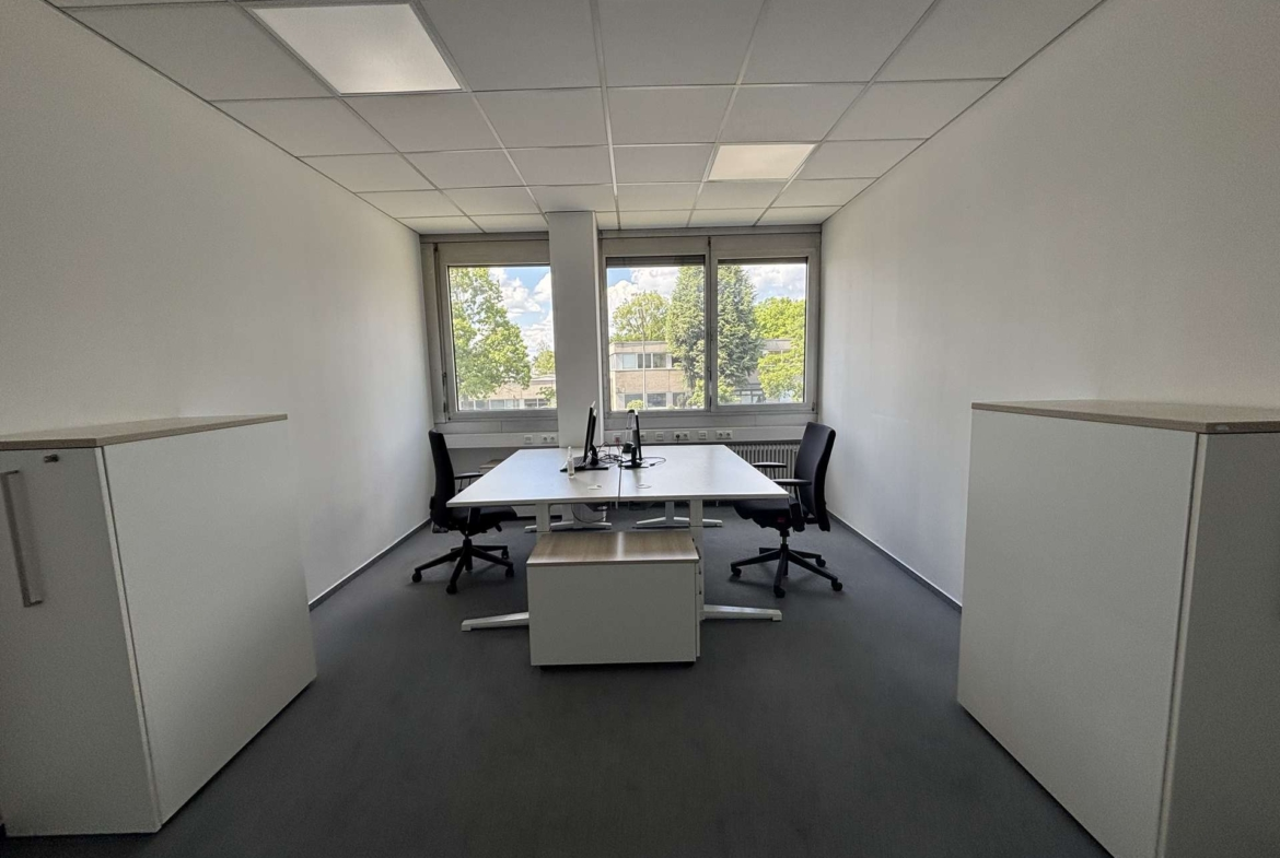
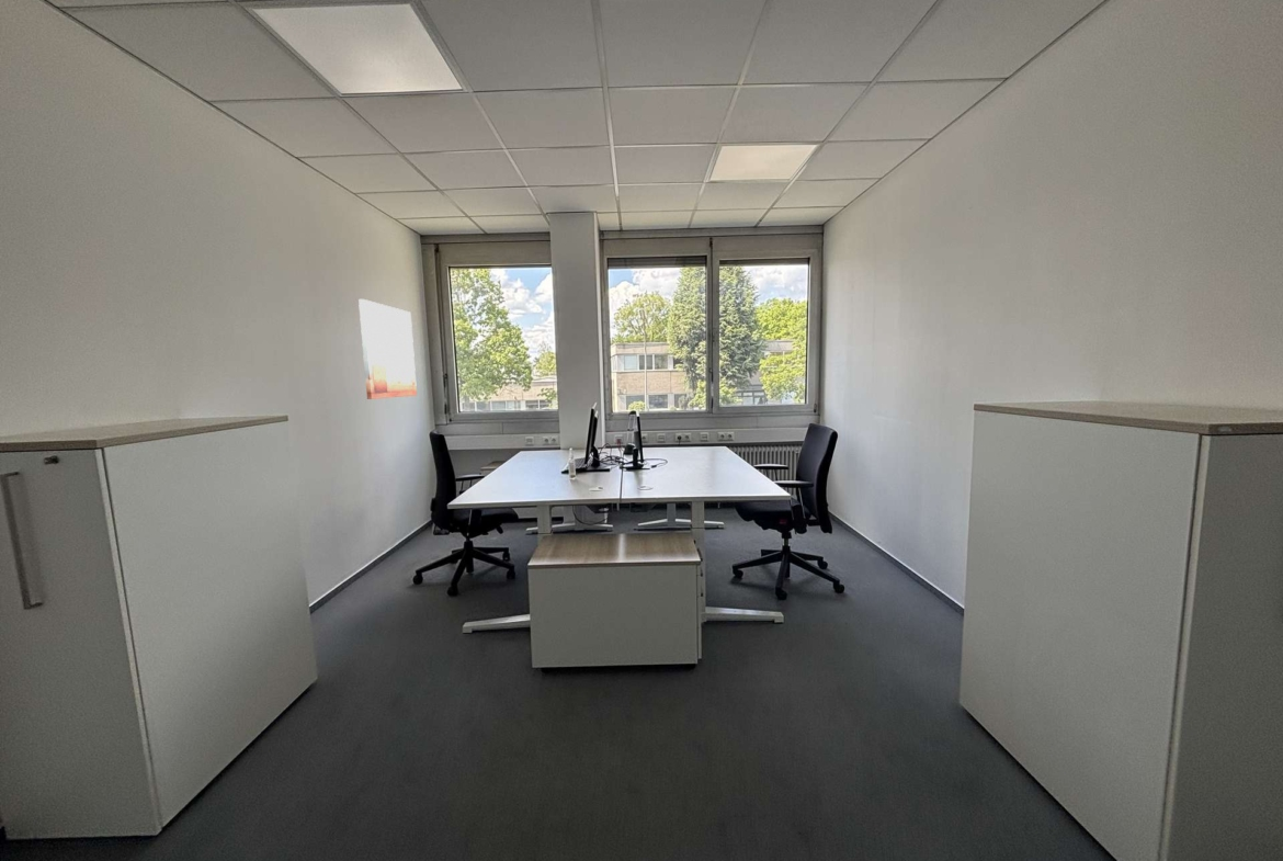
+ wall art [357,298,418,400]
